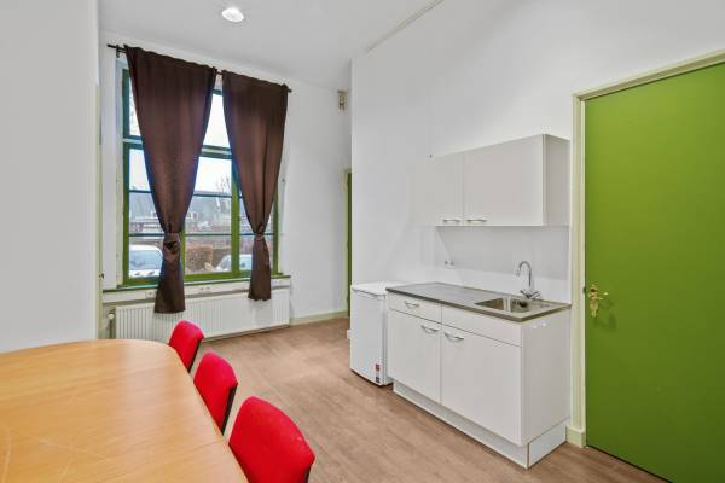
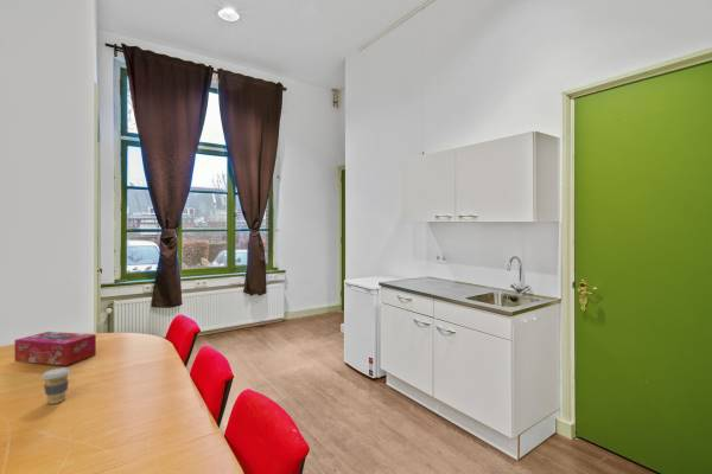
+ tissue box [13,331,97,366]
+ coffee cup [40,367,71,405]
